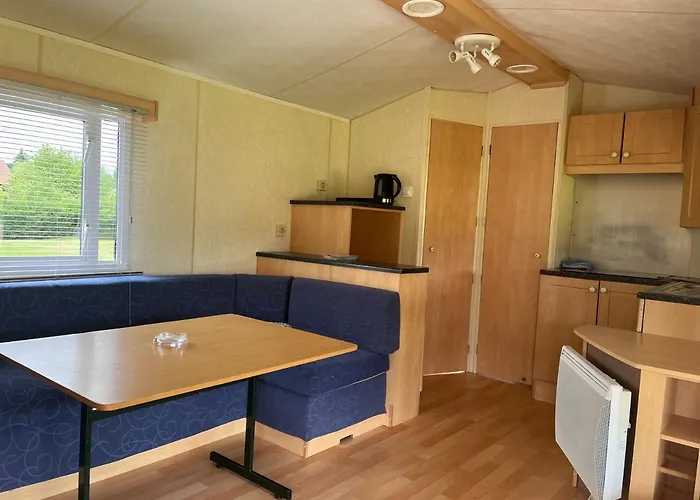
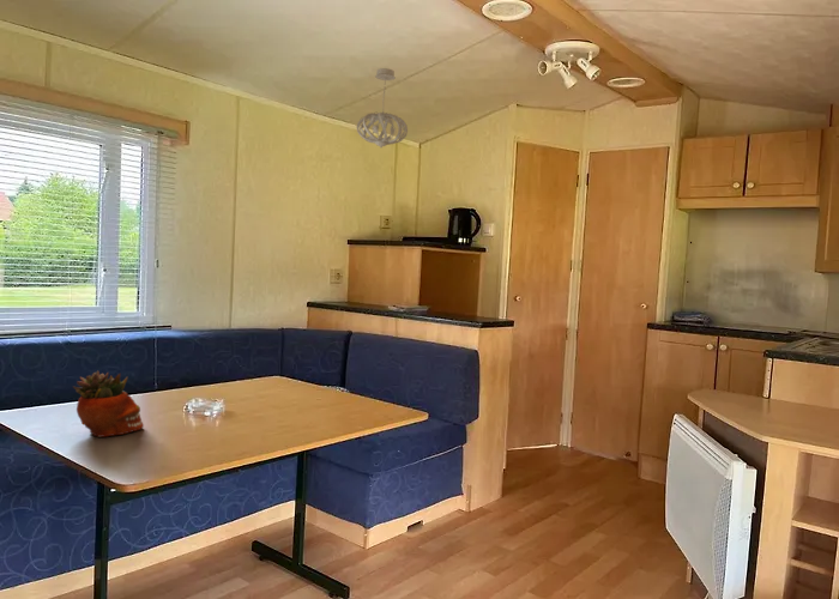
+ succulent planter [72,370,145,438]
+ pendant light [356,67,409,149]
